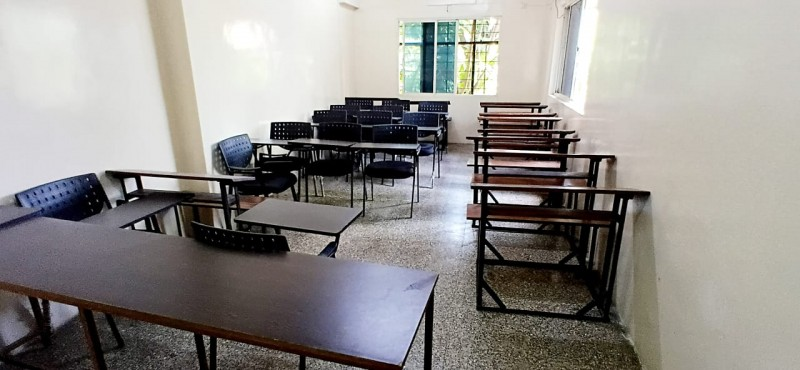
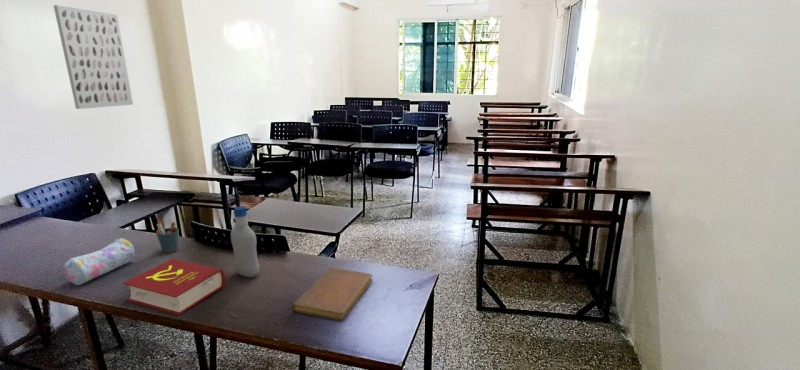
+ wall art [53,4,134,110]
+ pencil case [63,237,136,286]
+ book [121,258,226,316]
+ notebook [291,266,374,321]
+ bottle [230,205,260,278]
+ pen holder [155,221,180,254]
